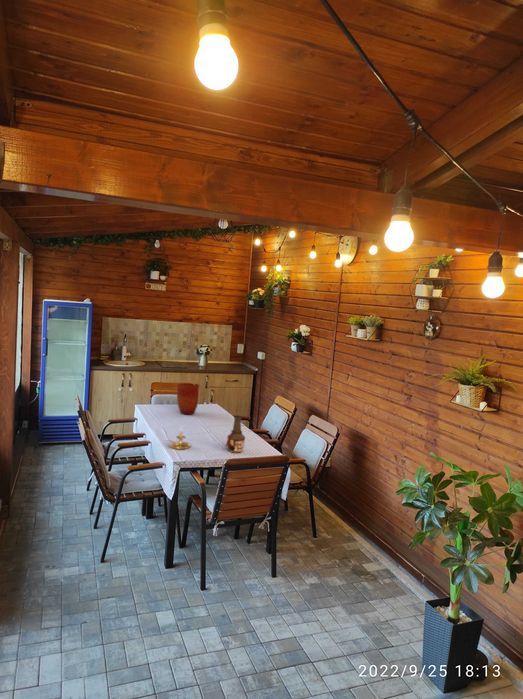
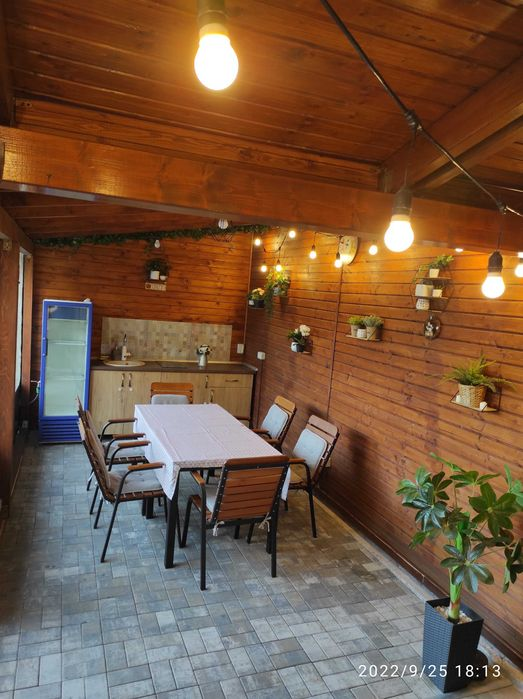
- candle holder [166,424,192,450]
- bottle [225,415,246,454]
- vase [176,382,200,415]
